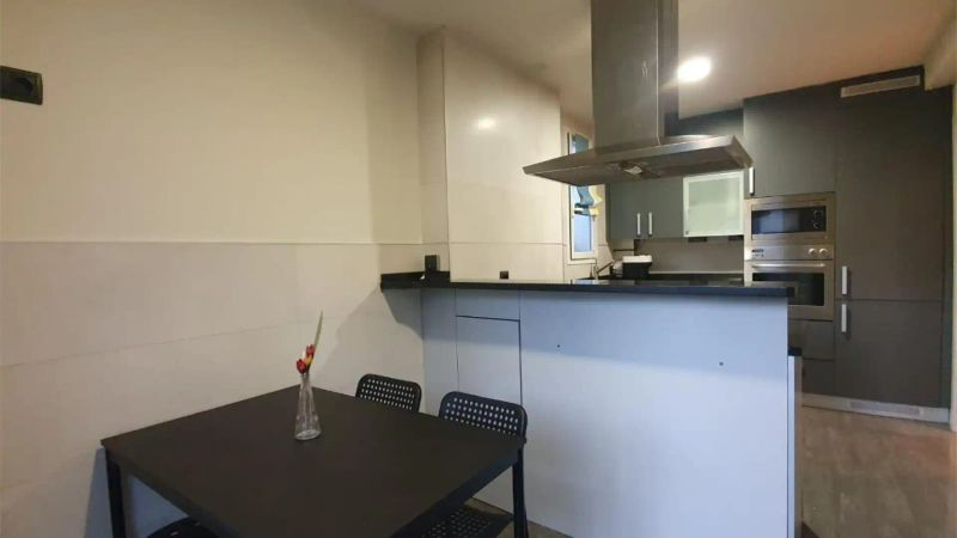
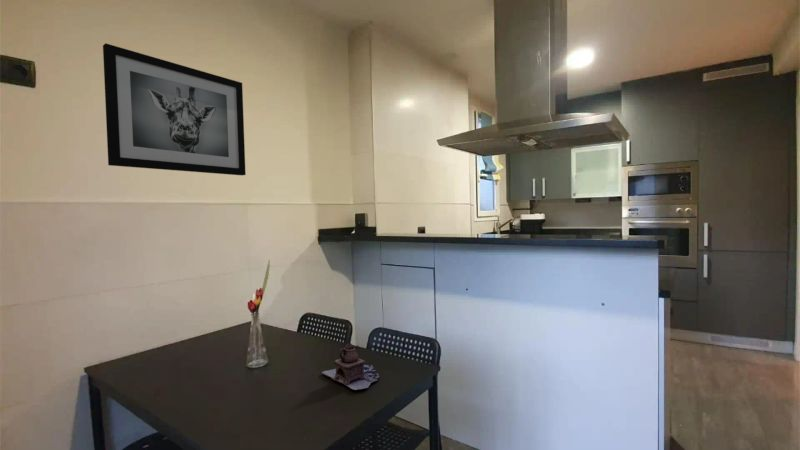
+ wall art [102,42,247,176]
+ teapot [321,342,380,391]
